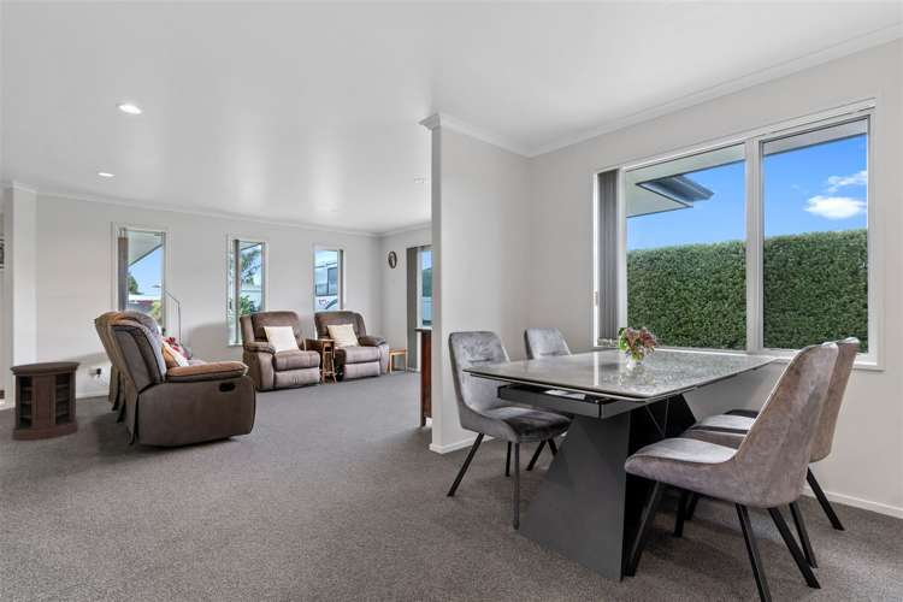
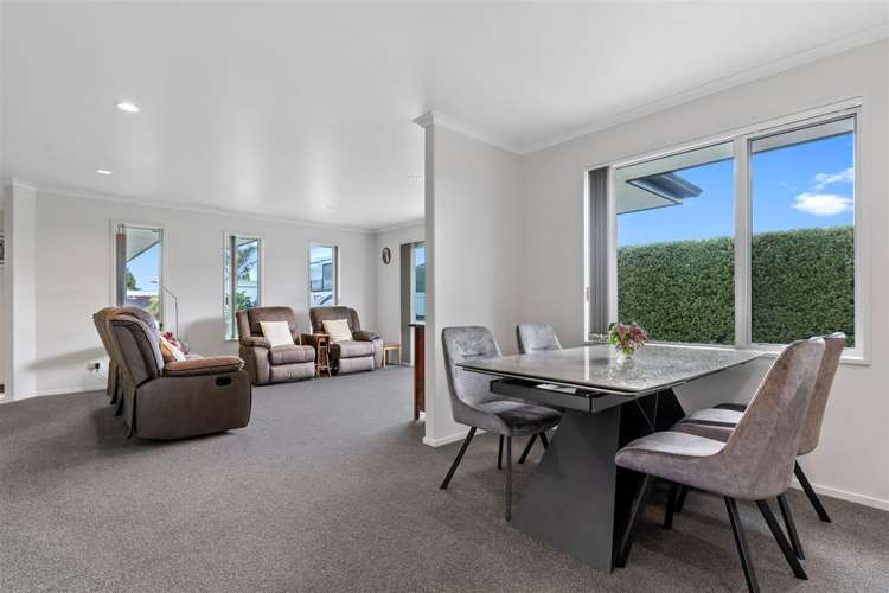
- side table [8,360,82,442]
